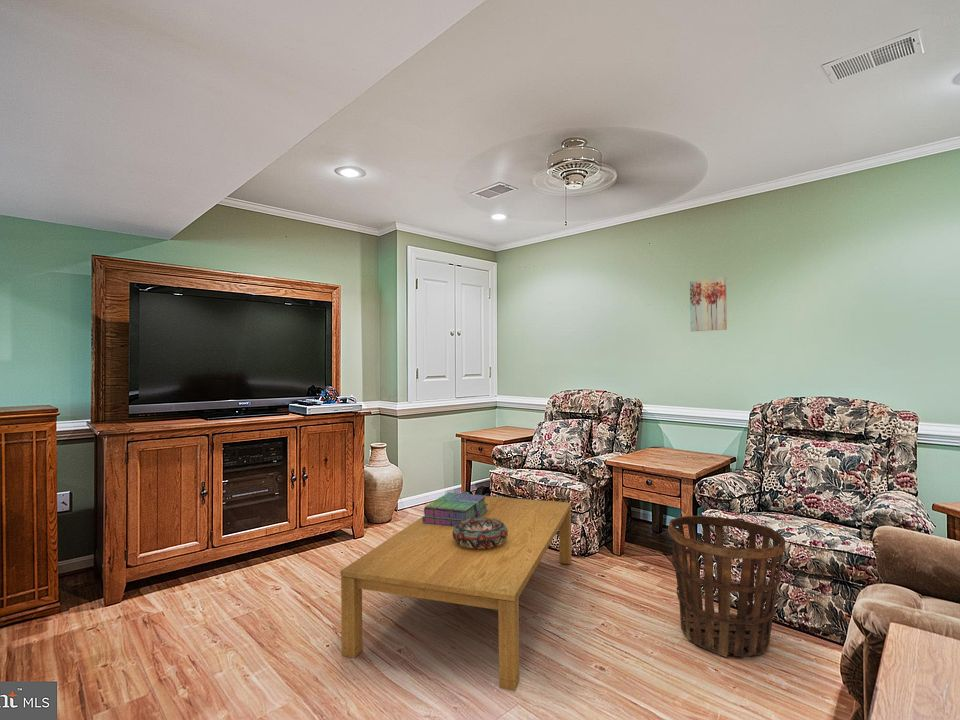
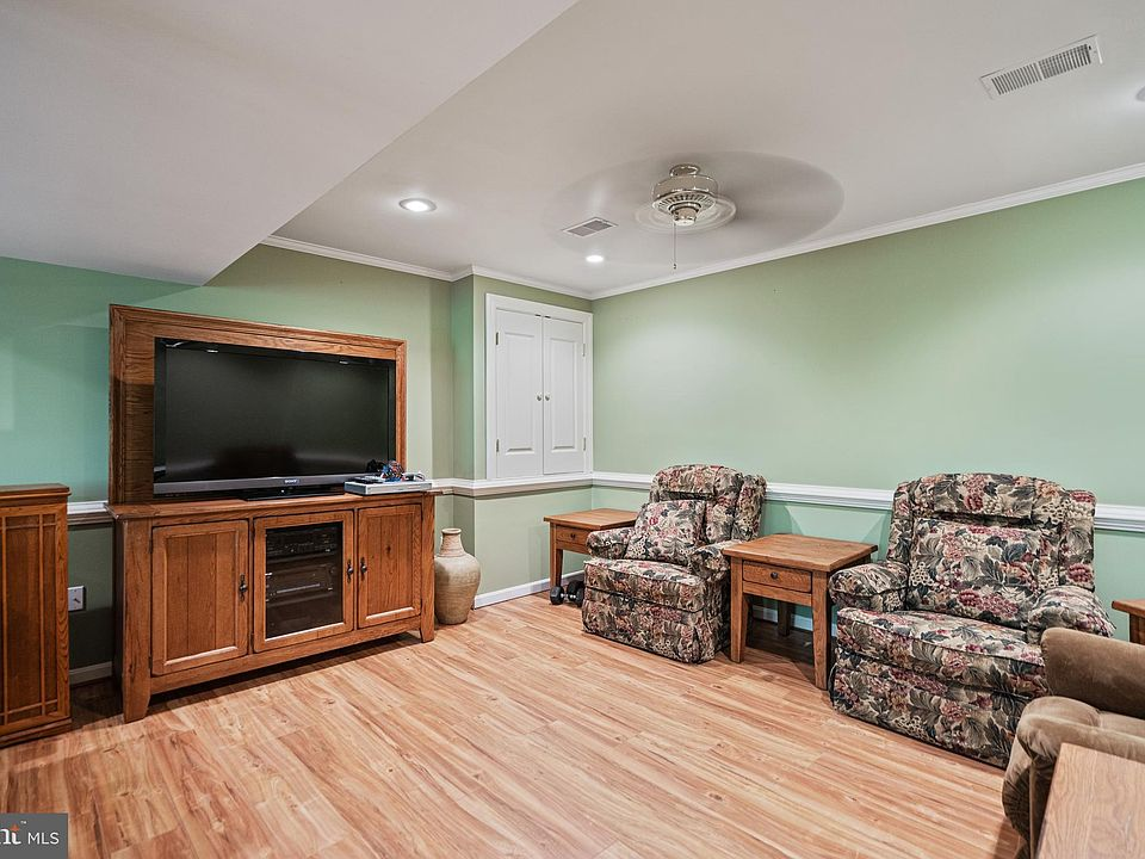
- wall art [689,276,728,332]
- decorative bowl [453,518,508,549]
- stack of books [422,492,488,527]
- coffee table [339,495,572,692]
- basket [667,515,786,658]
